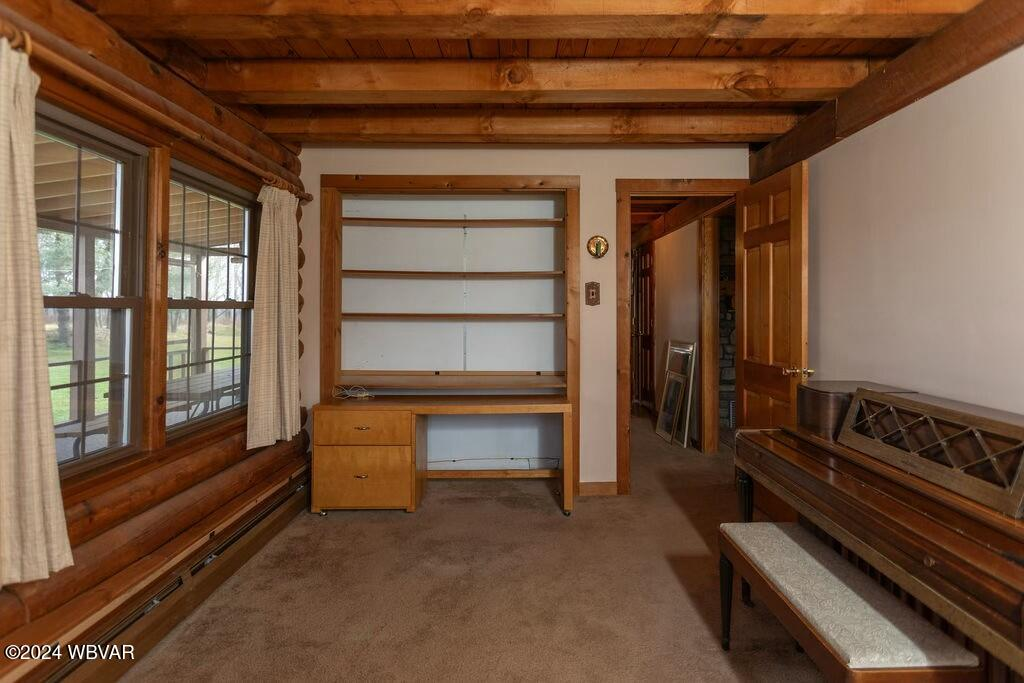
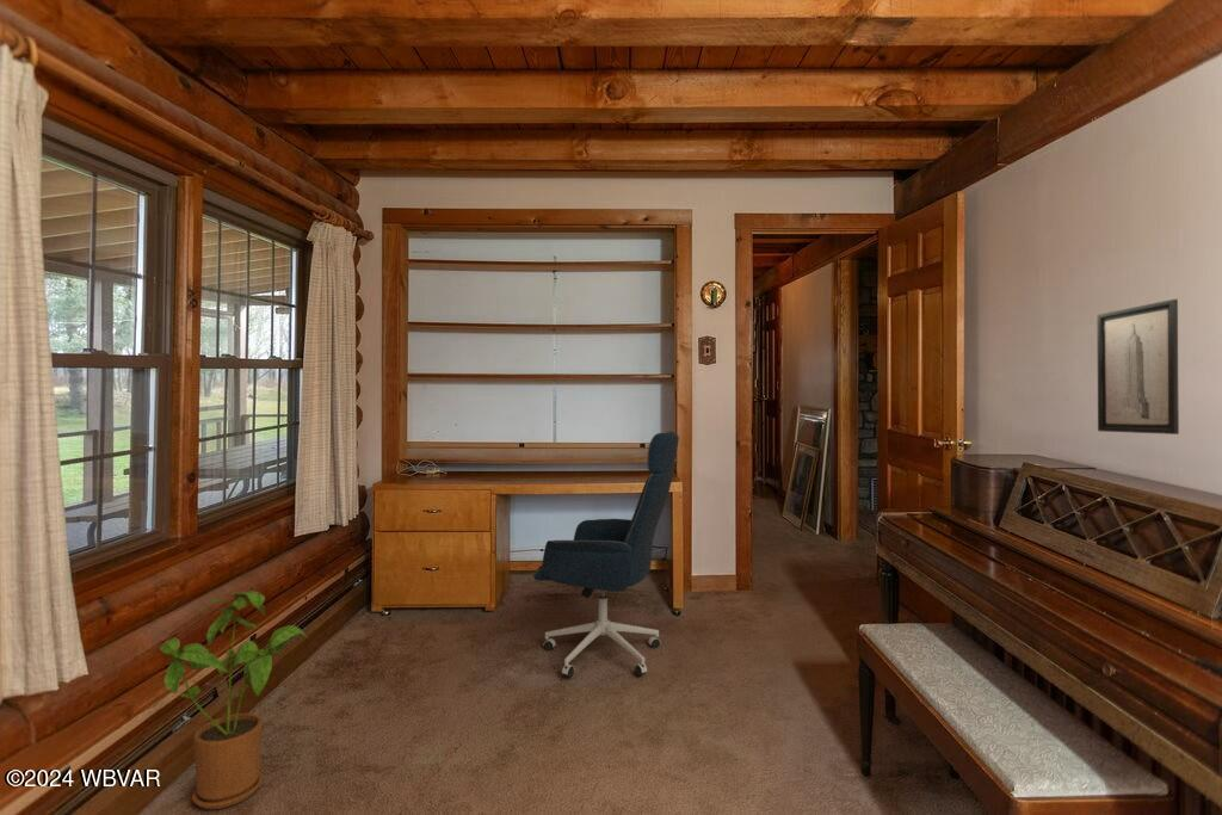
+ wall art [1096,298,1180,436]
+ office chair [532,431,680,678]
+ house plant [159,589,309,810]
